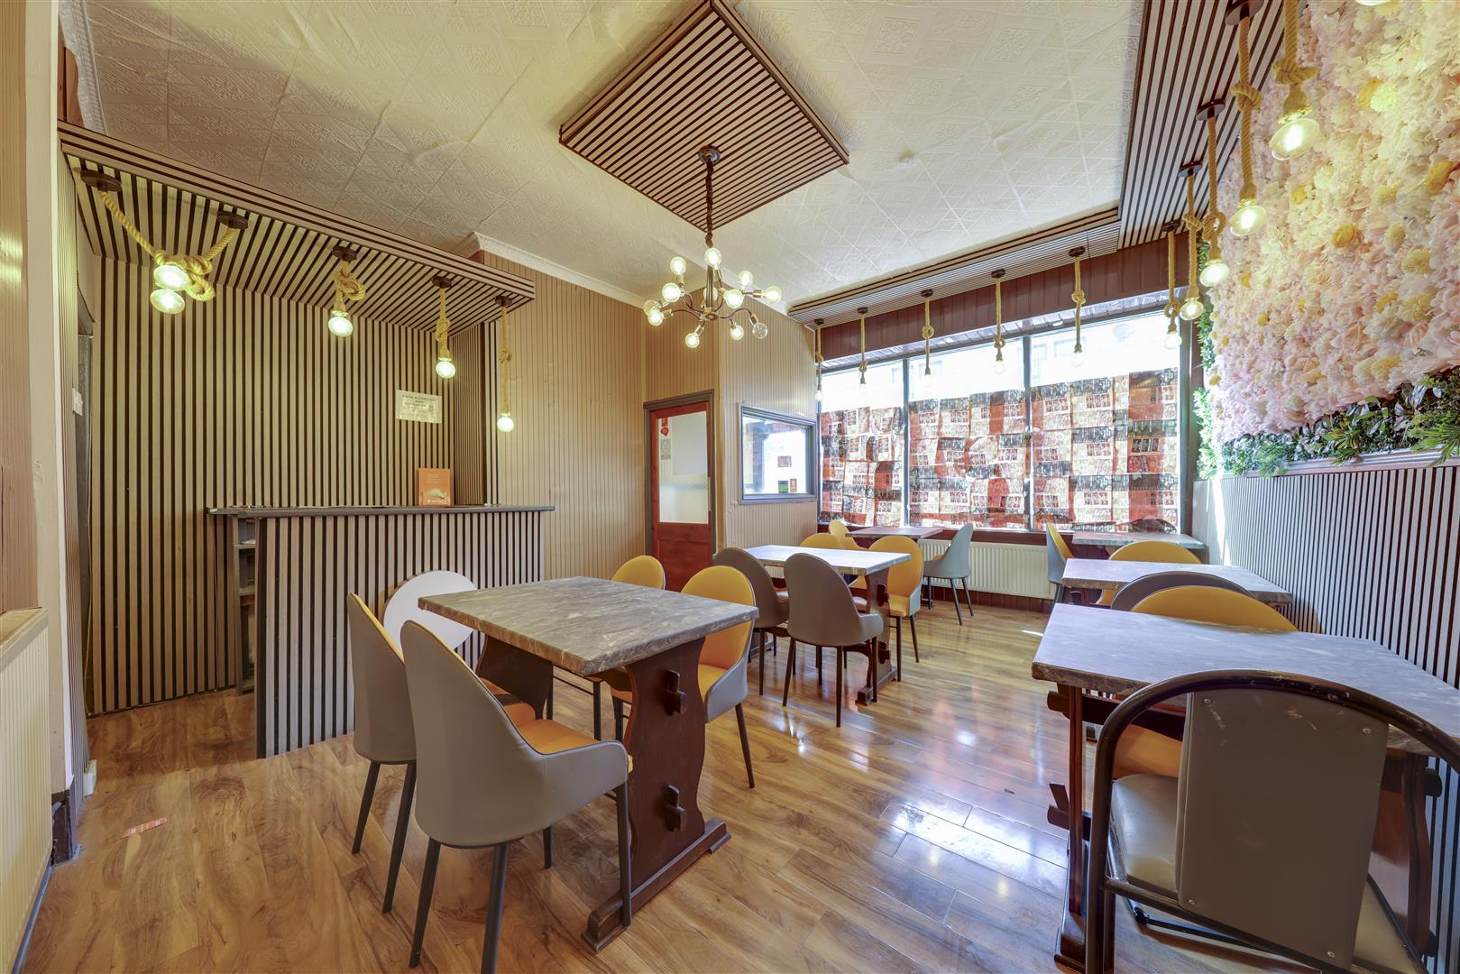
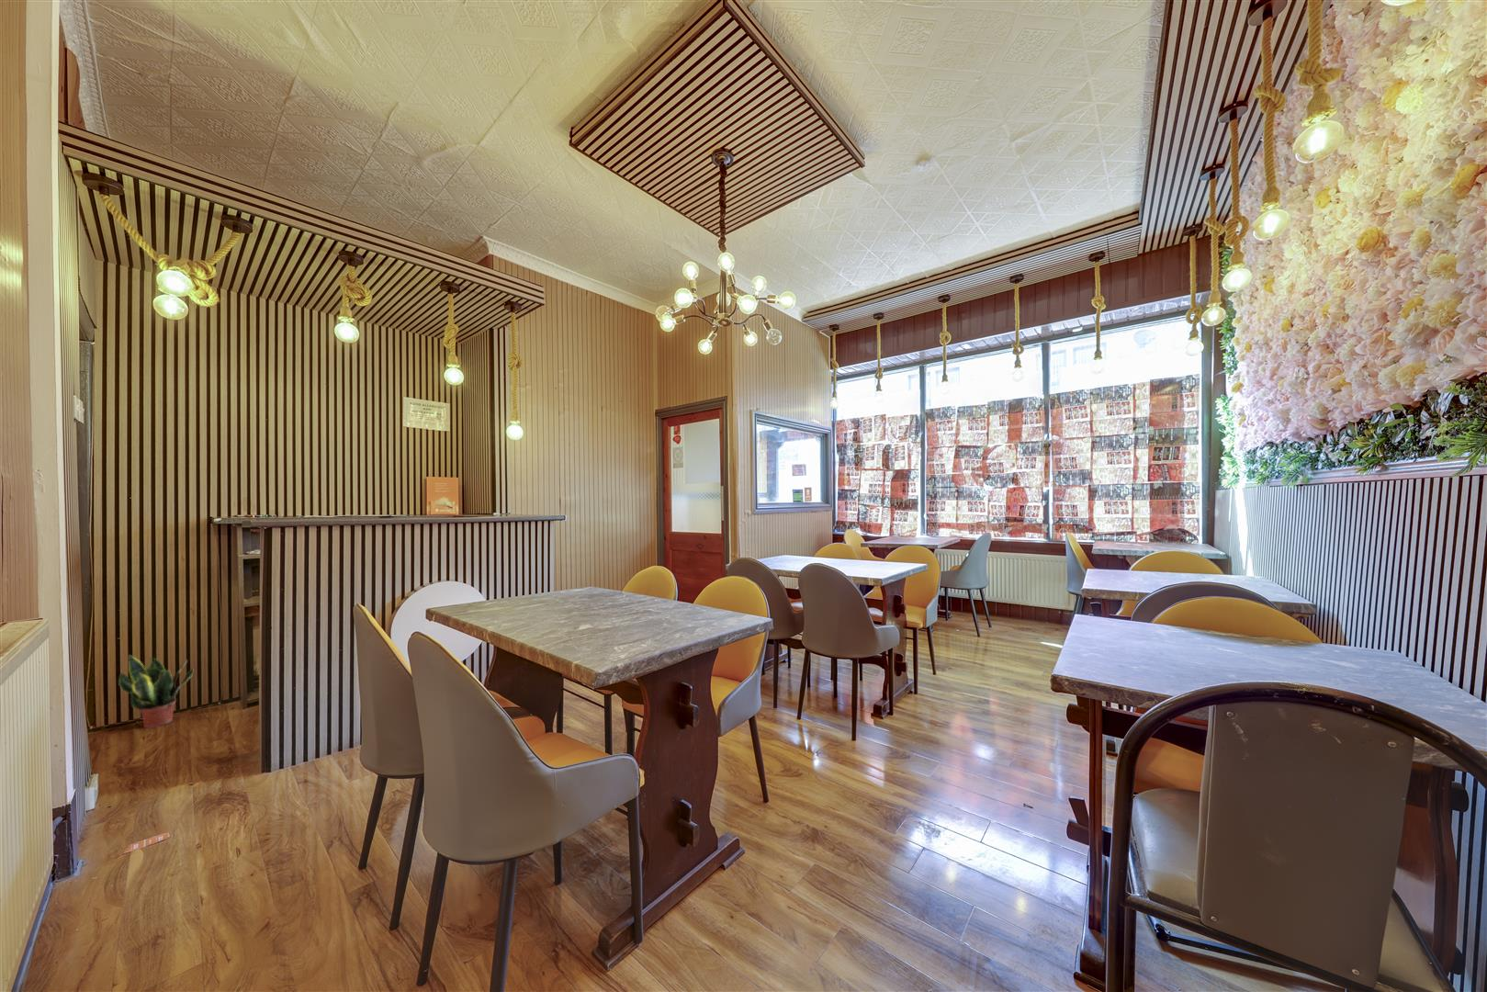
+ potted plant [117,654,194,728]
